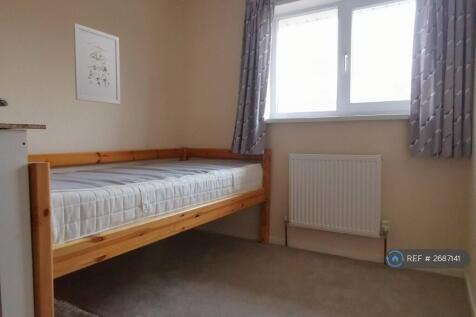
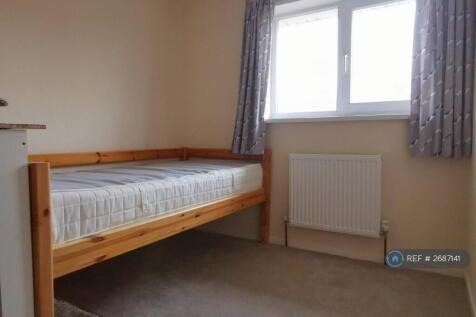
- wall art [72,22,121,105]
